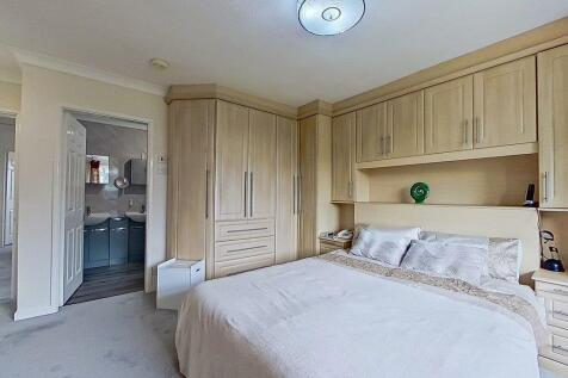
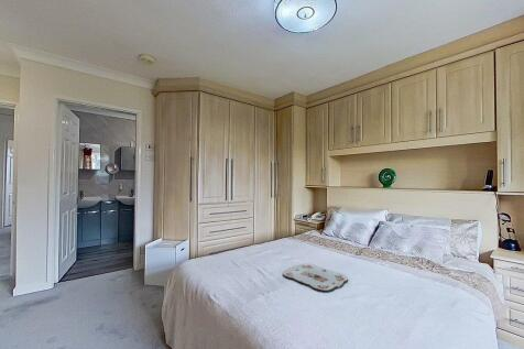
+ serving tray [282,262,349,292]
